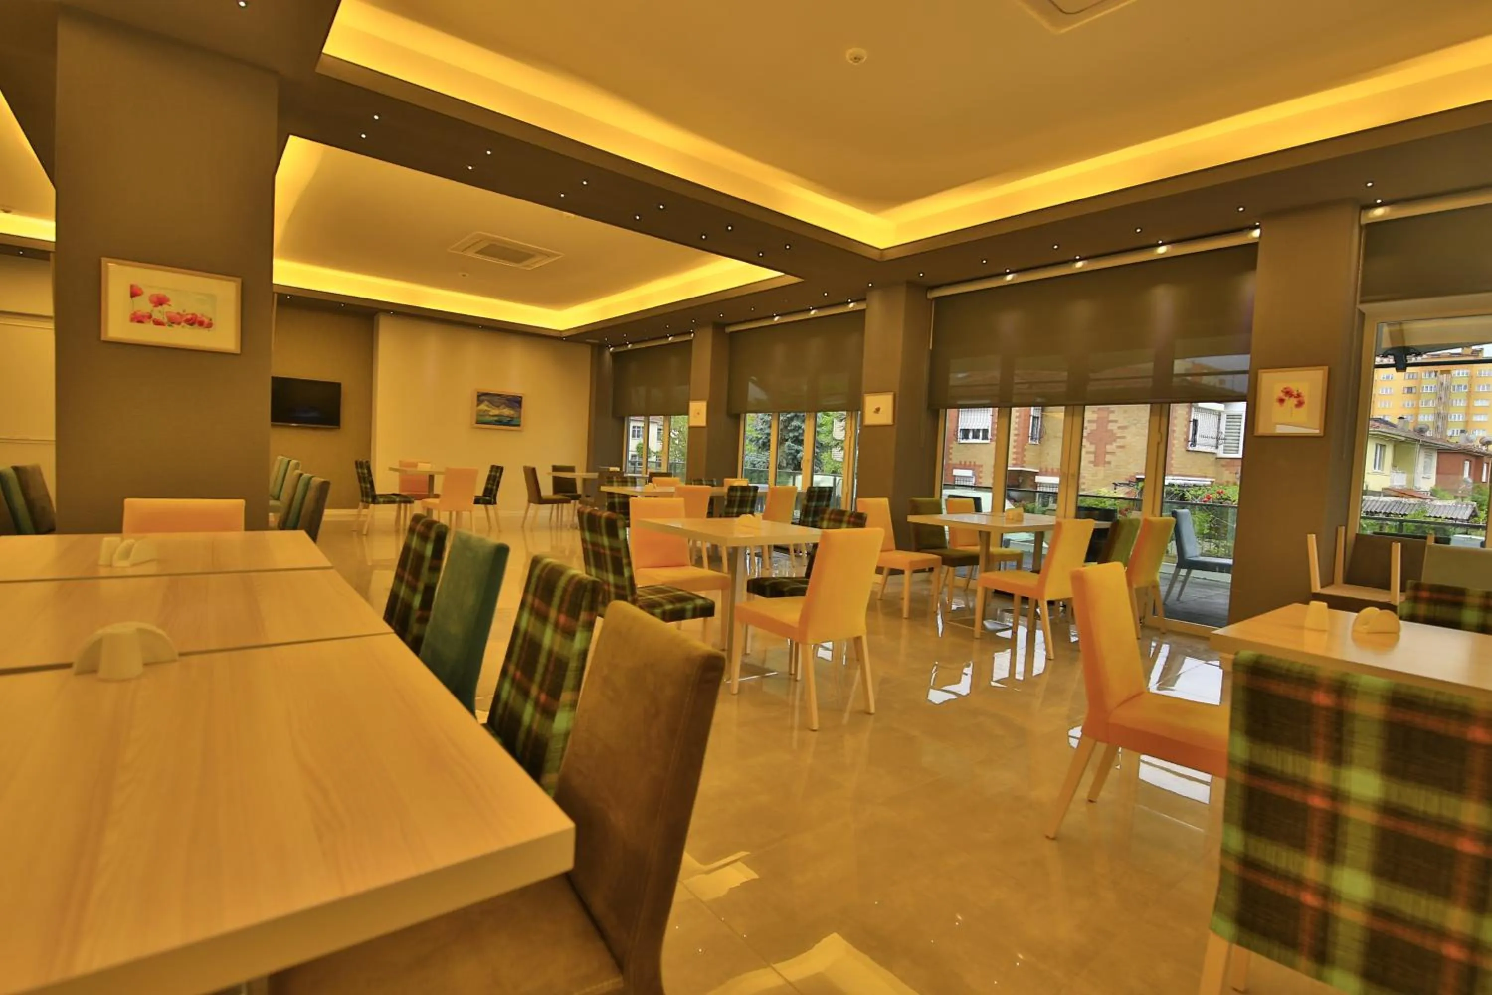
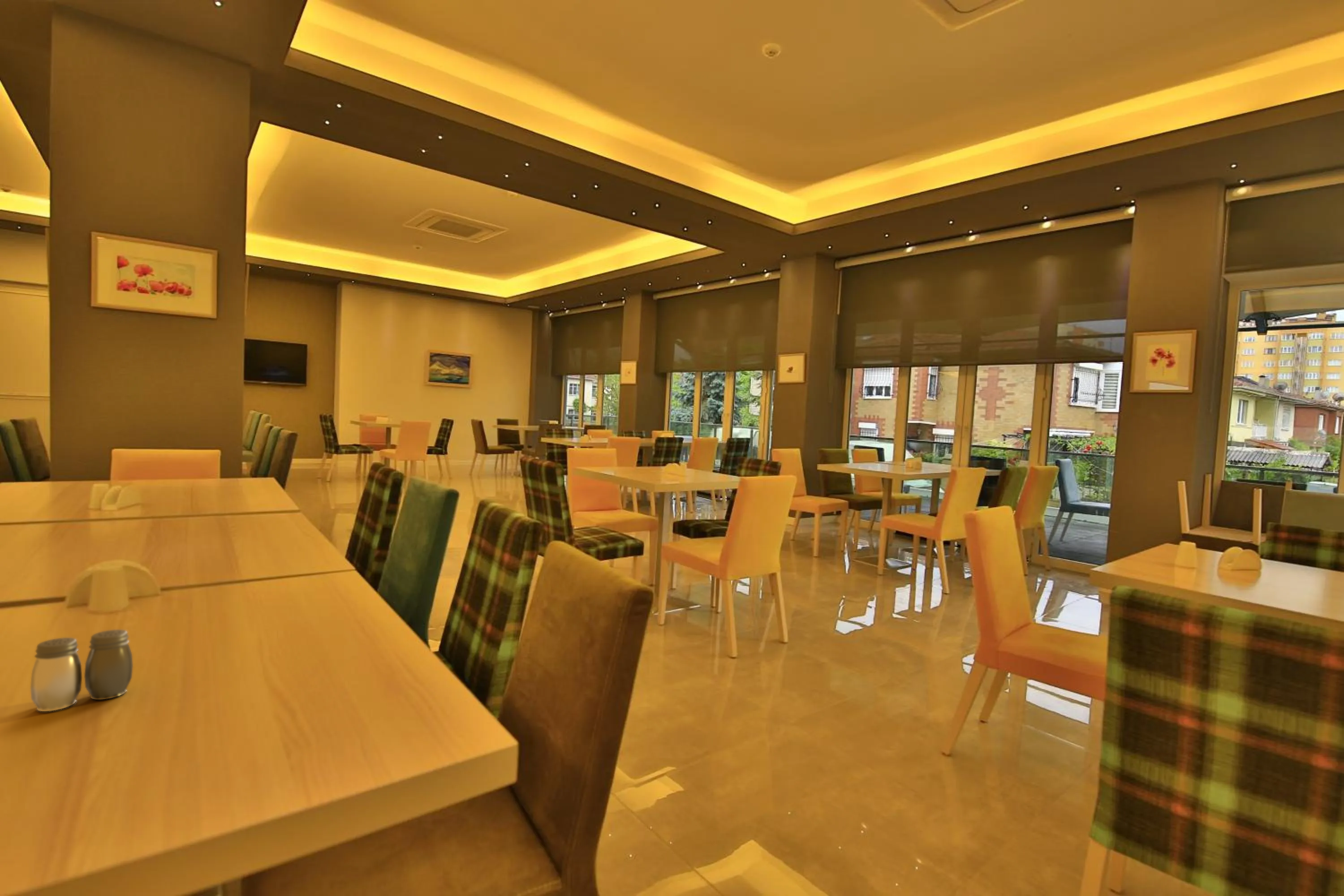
+ salt and pepper shaker [30,629,134,712]
